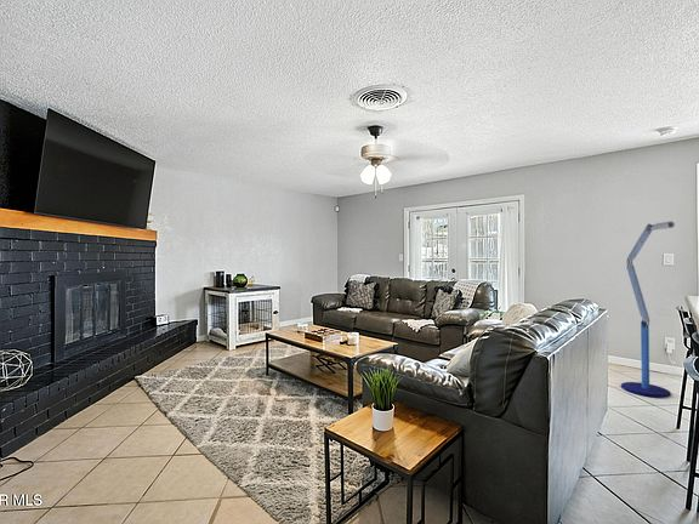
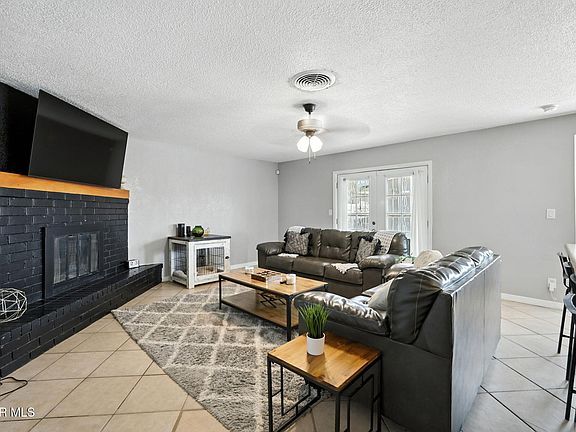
- floor lamp [620,220,676,399]
